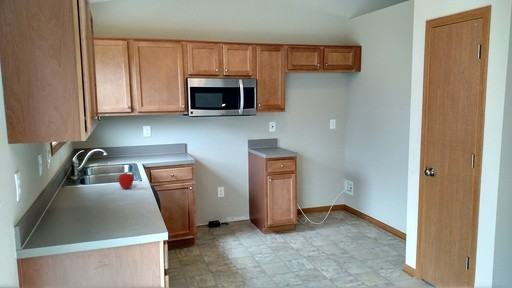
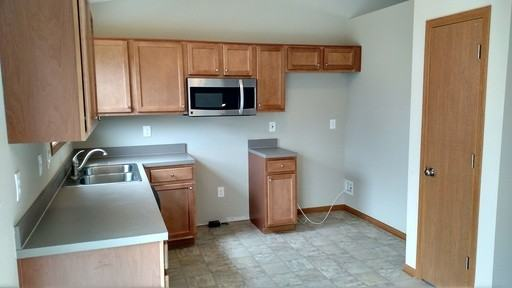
- apple [117,172,135,190]
